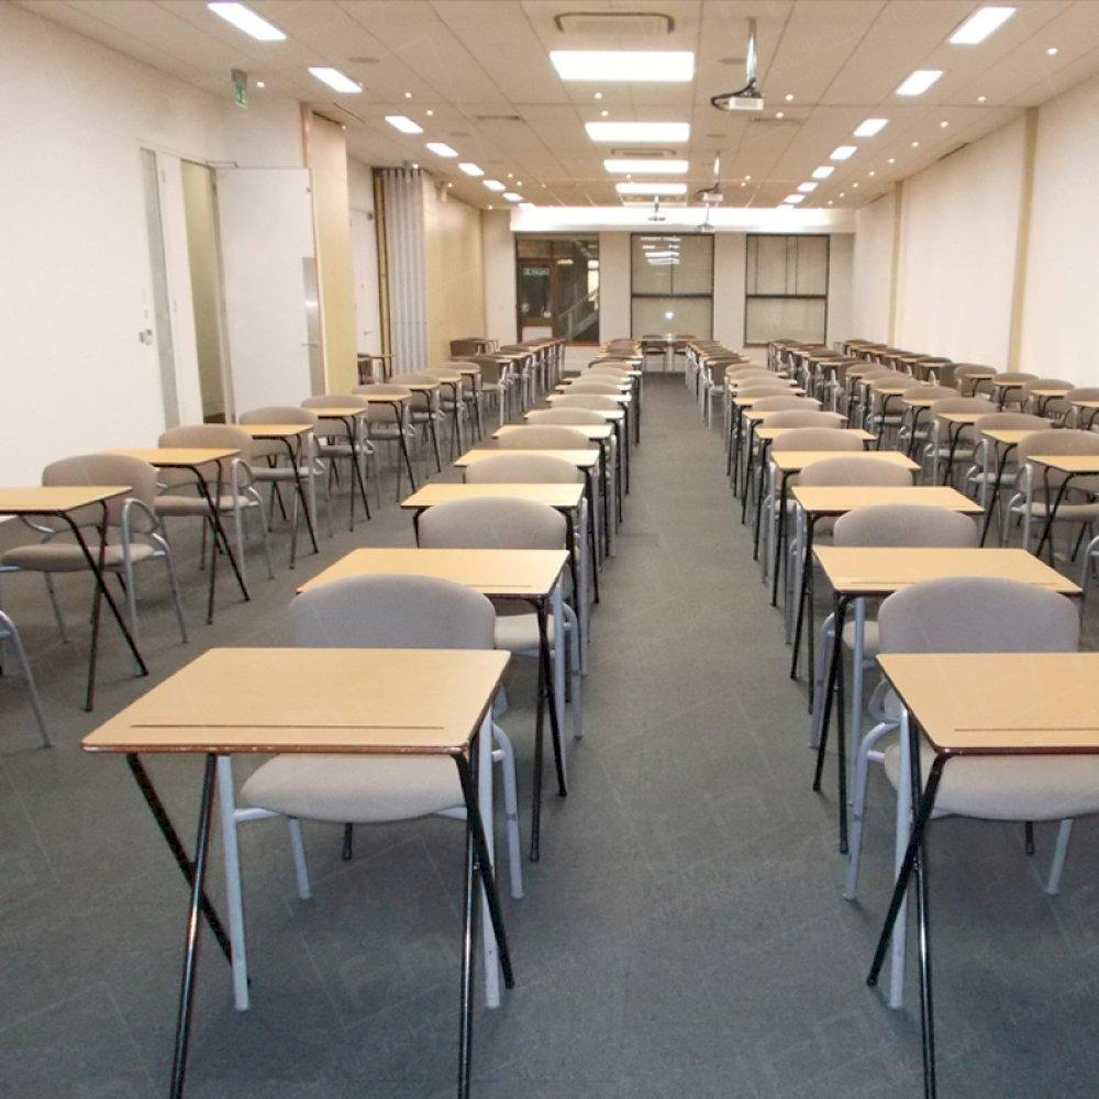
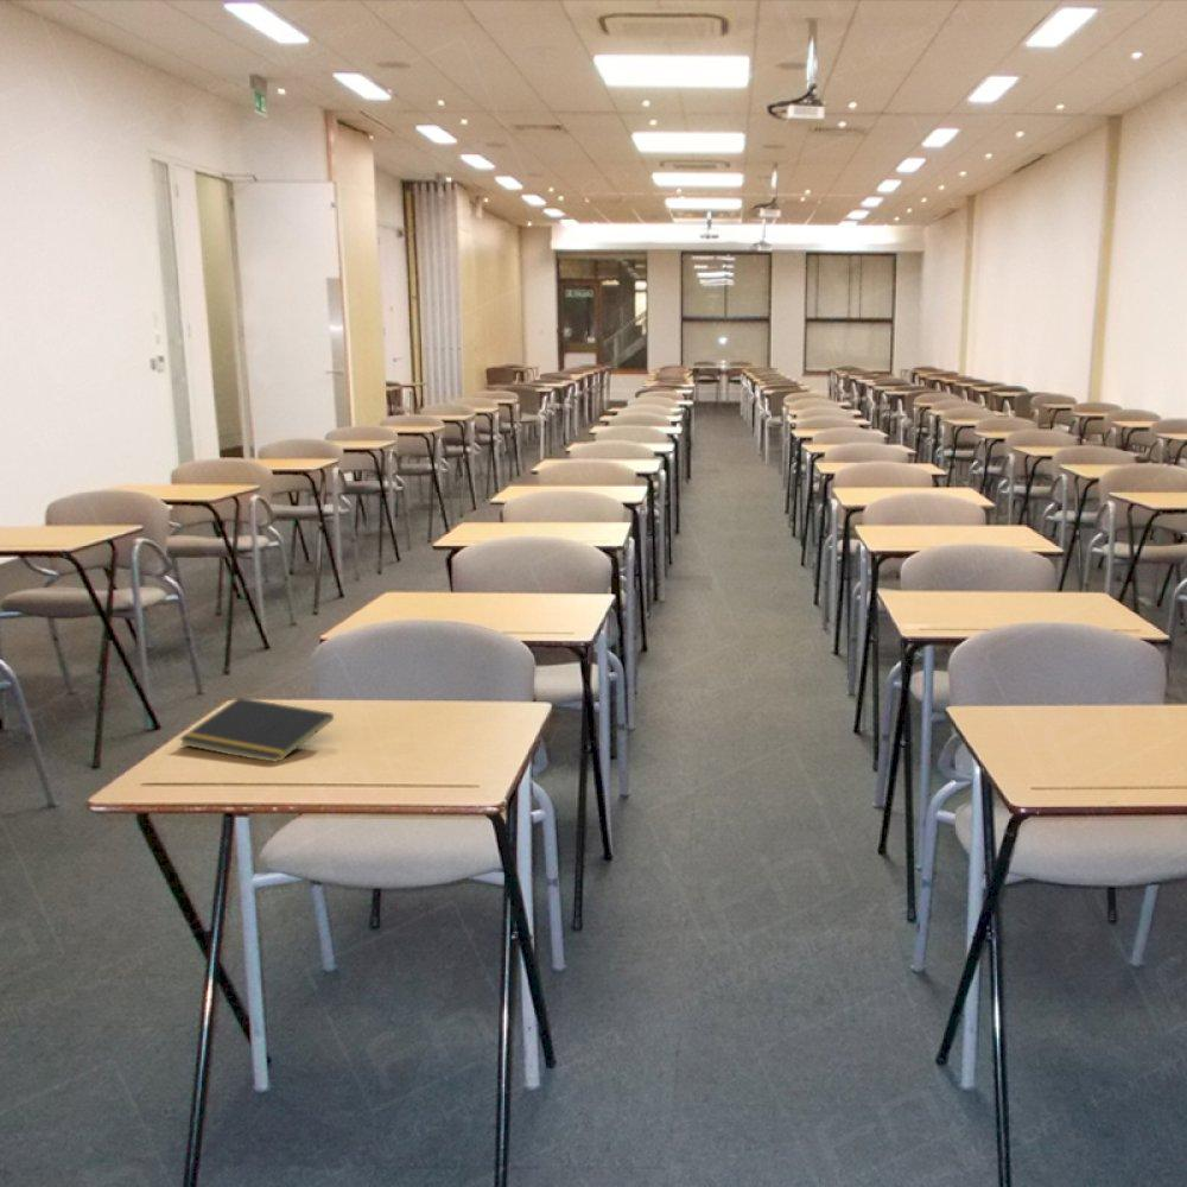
+ notepad [178,697,335,763]
